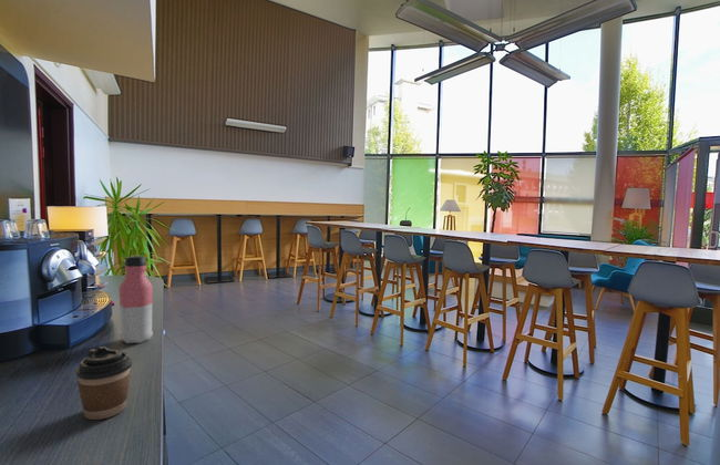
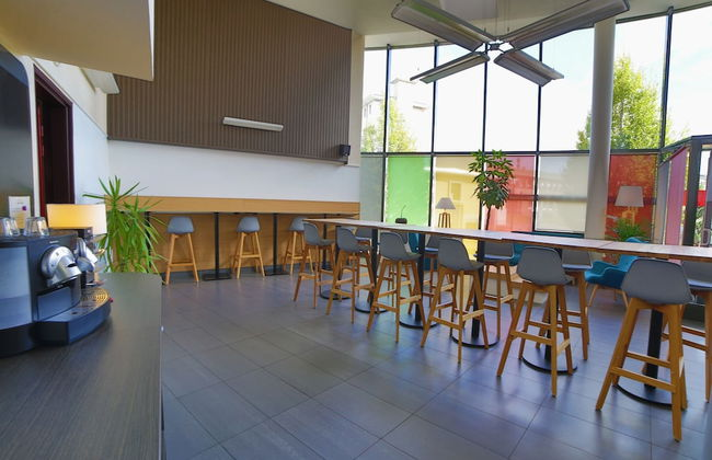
- coffee cup [74,345,133,421]
- water bottle [119,255,154,344]
